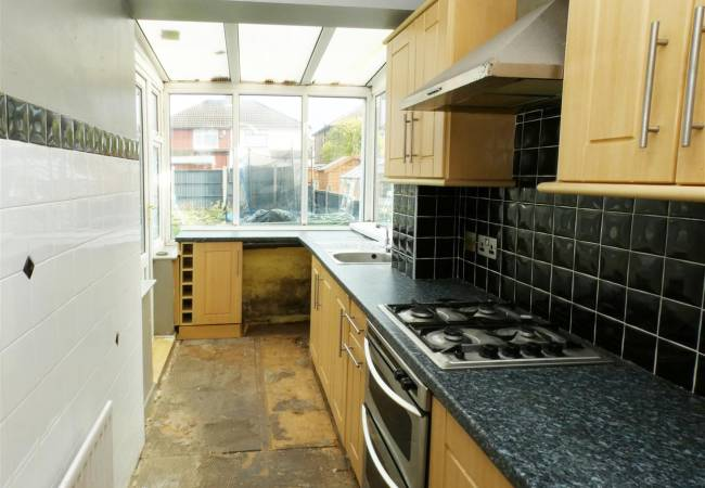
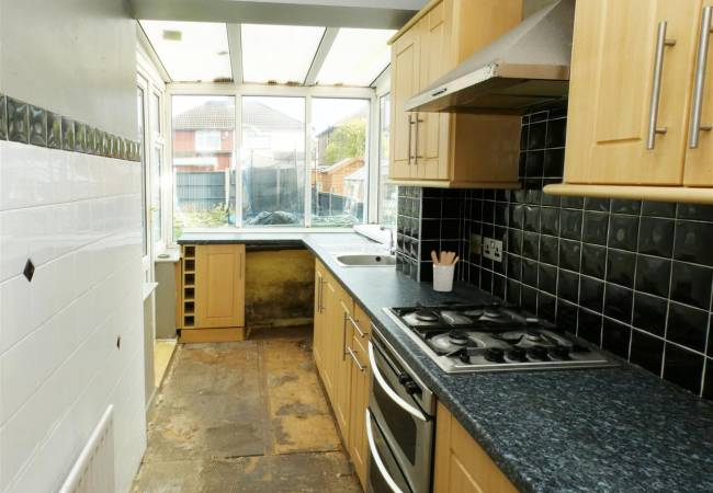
+ utensil holder [430,250,460,293]
